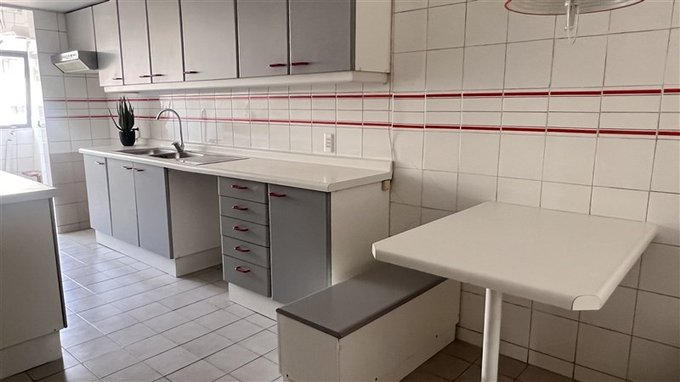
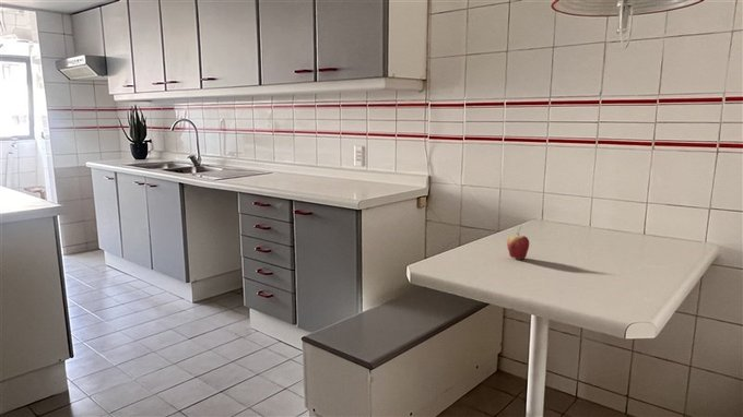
+ fruit [506,226,530,260]
